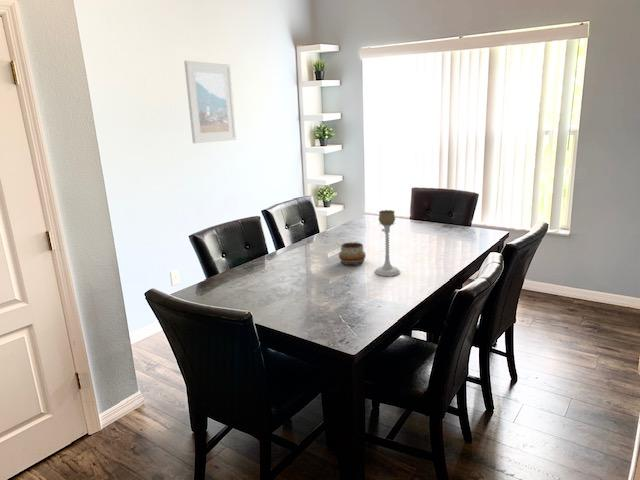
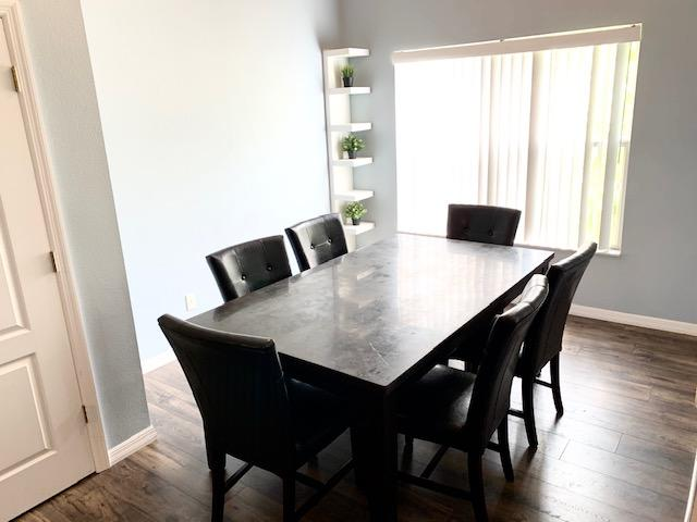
- candle holder [374,209,401,277]
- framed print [183,60,237,144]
- decorative bowl [338,241,367,266]
